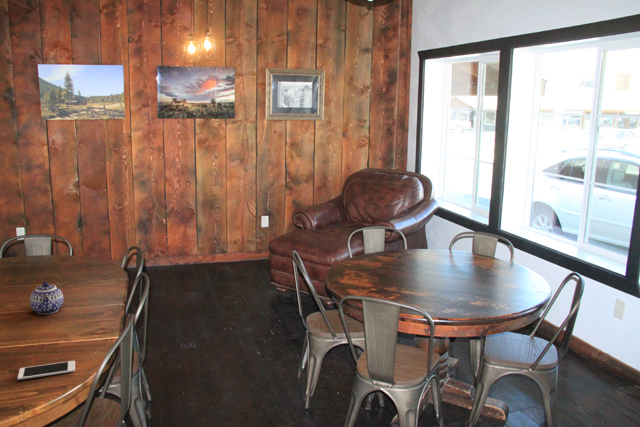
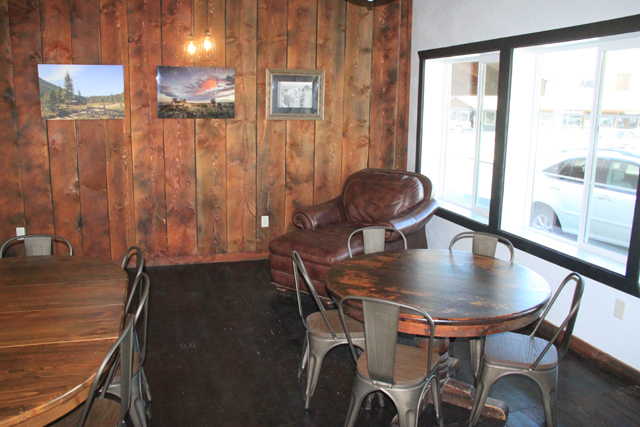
- cell phone [17,360,76,381]
- teapot [29,281,64,315]
